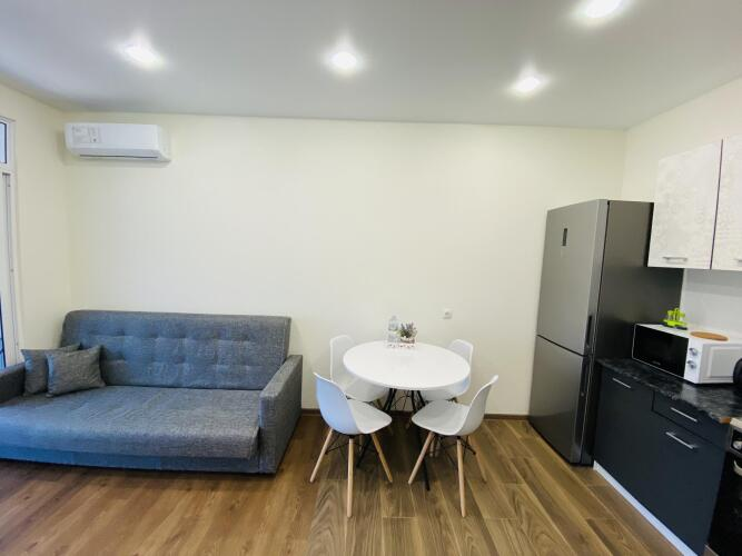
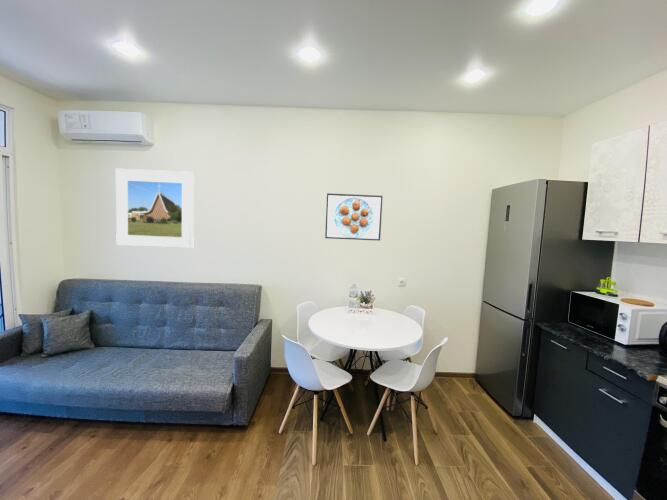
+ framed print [324,192,384,242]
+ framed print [115,168,195,250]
